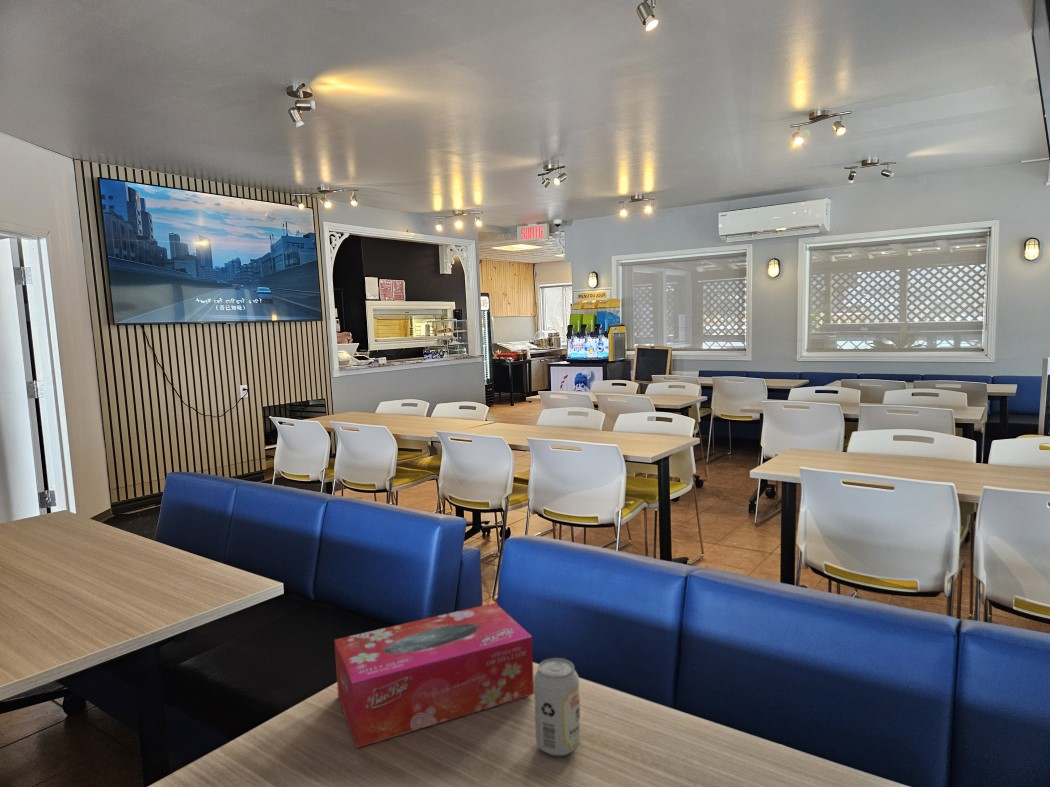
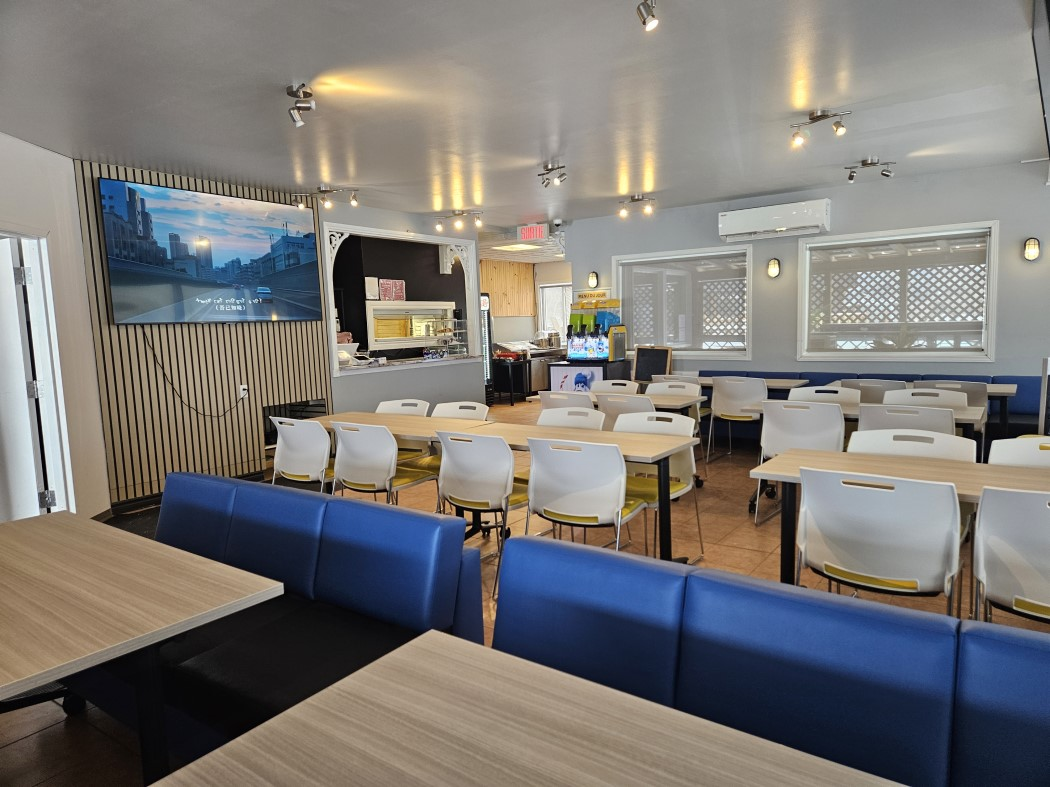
- tissue box [333,602,534,749]
- beverage can [533,657,581,757]
